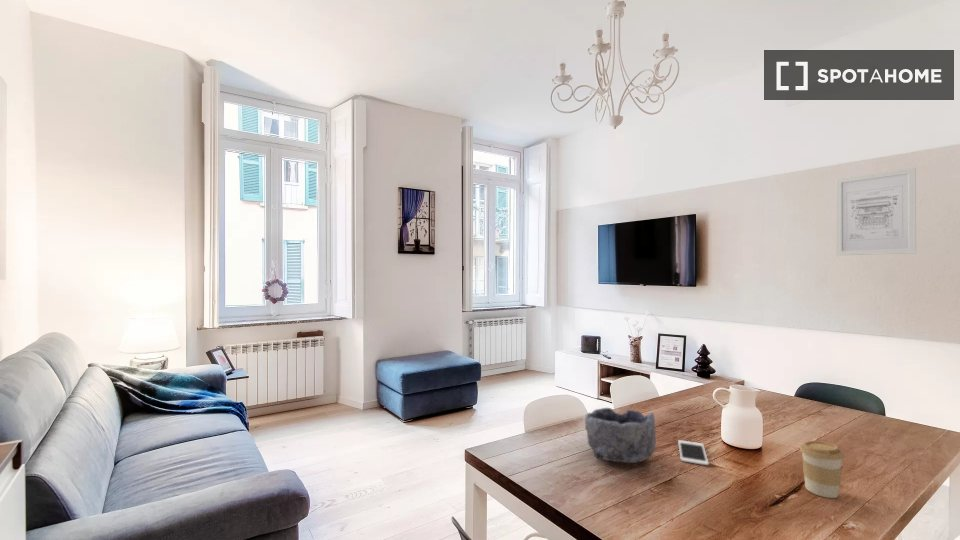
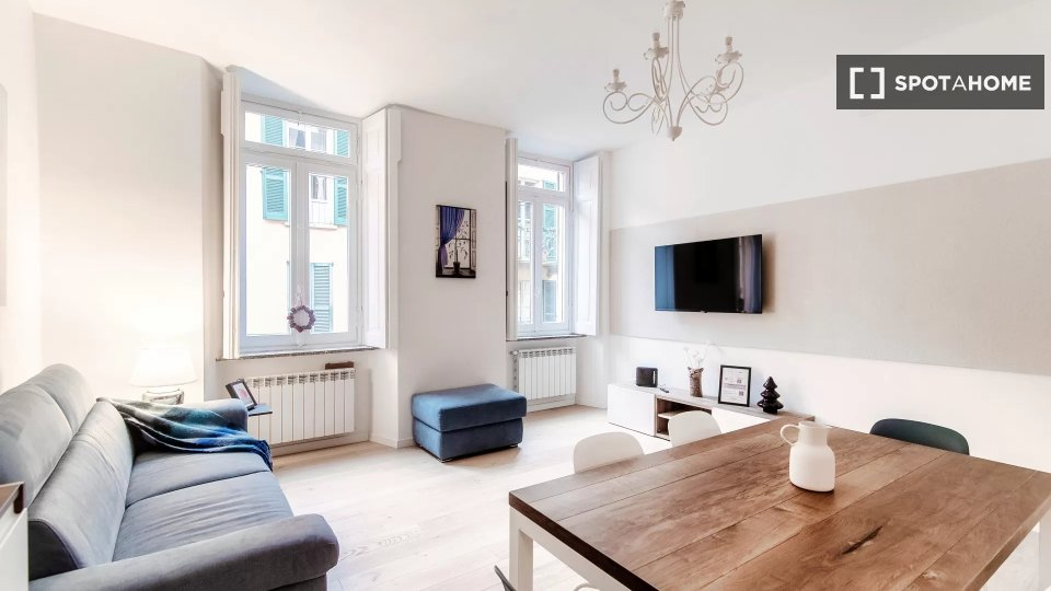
- wall art [835,167,917,257]
- bowl [584,407,657,464]
- coffee cup [799,440,845,499]
- cell phone [677,439,710,466]
